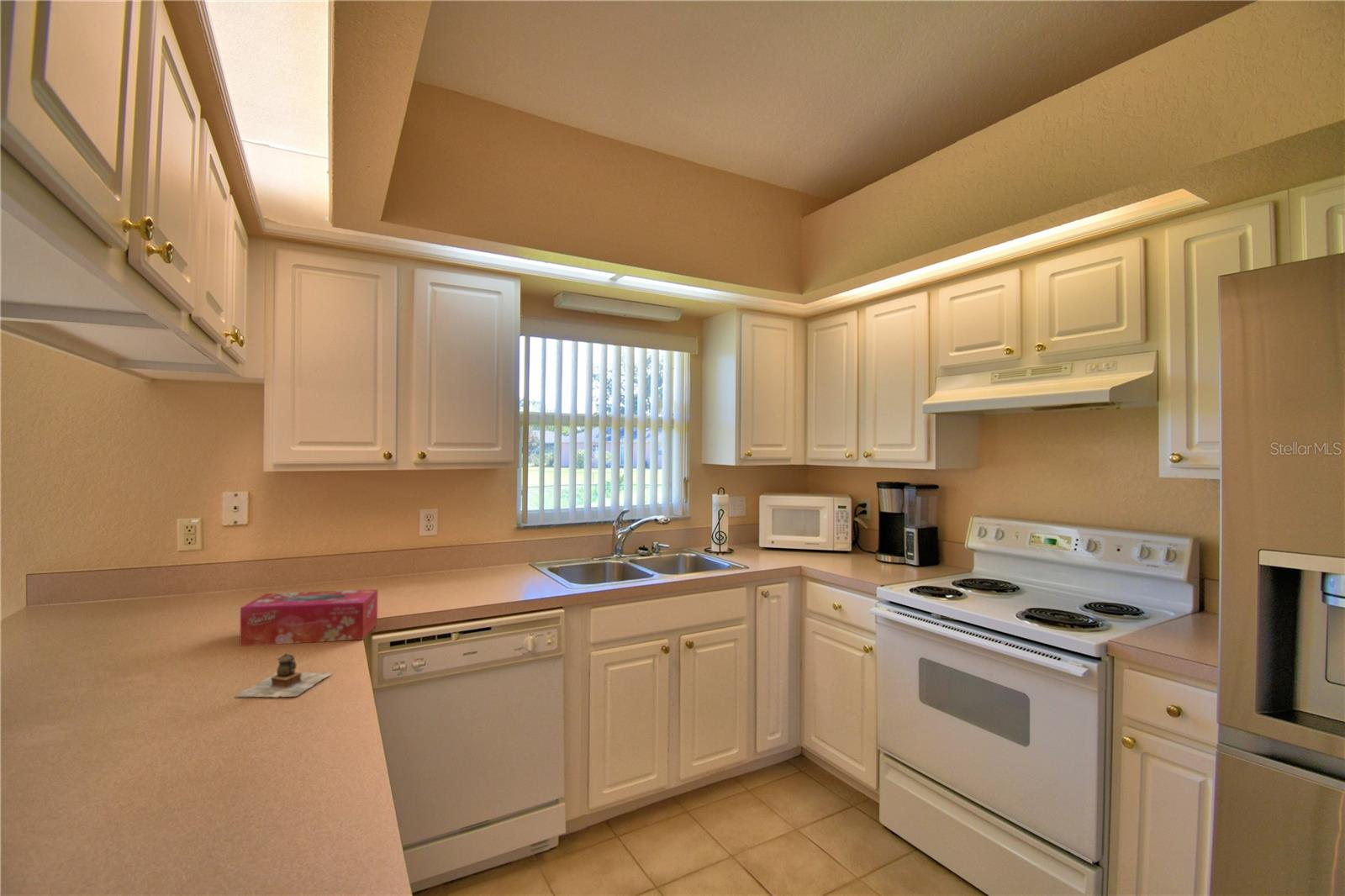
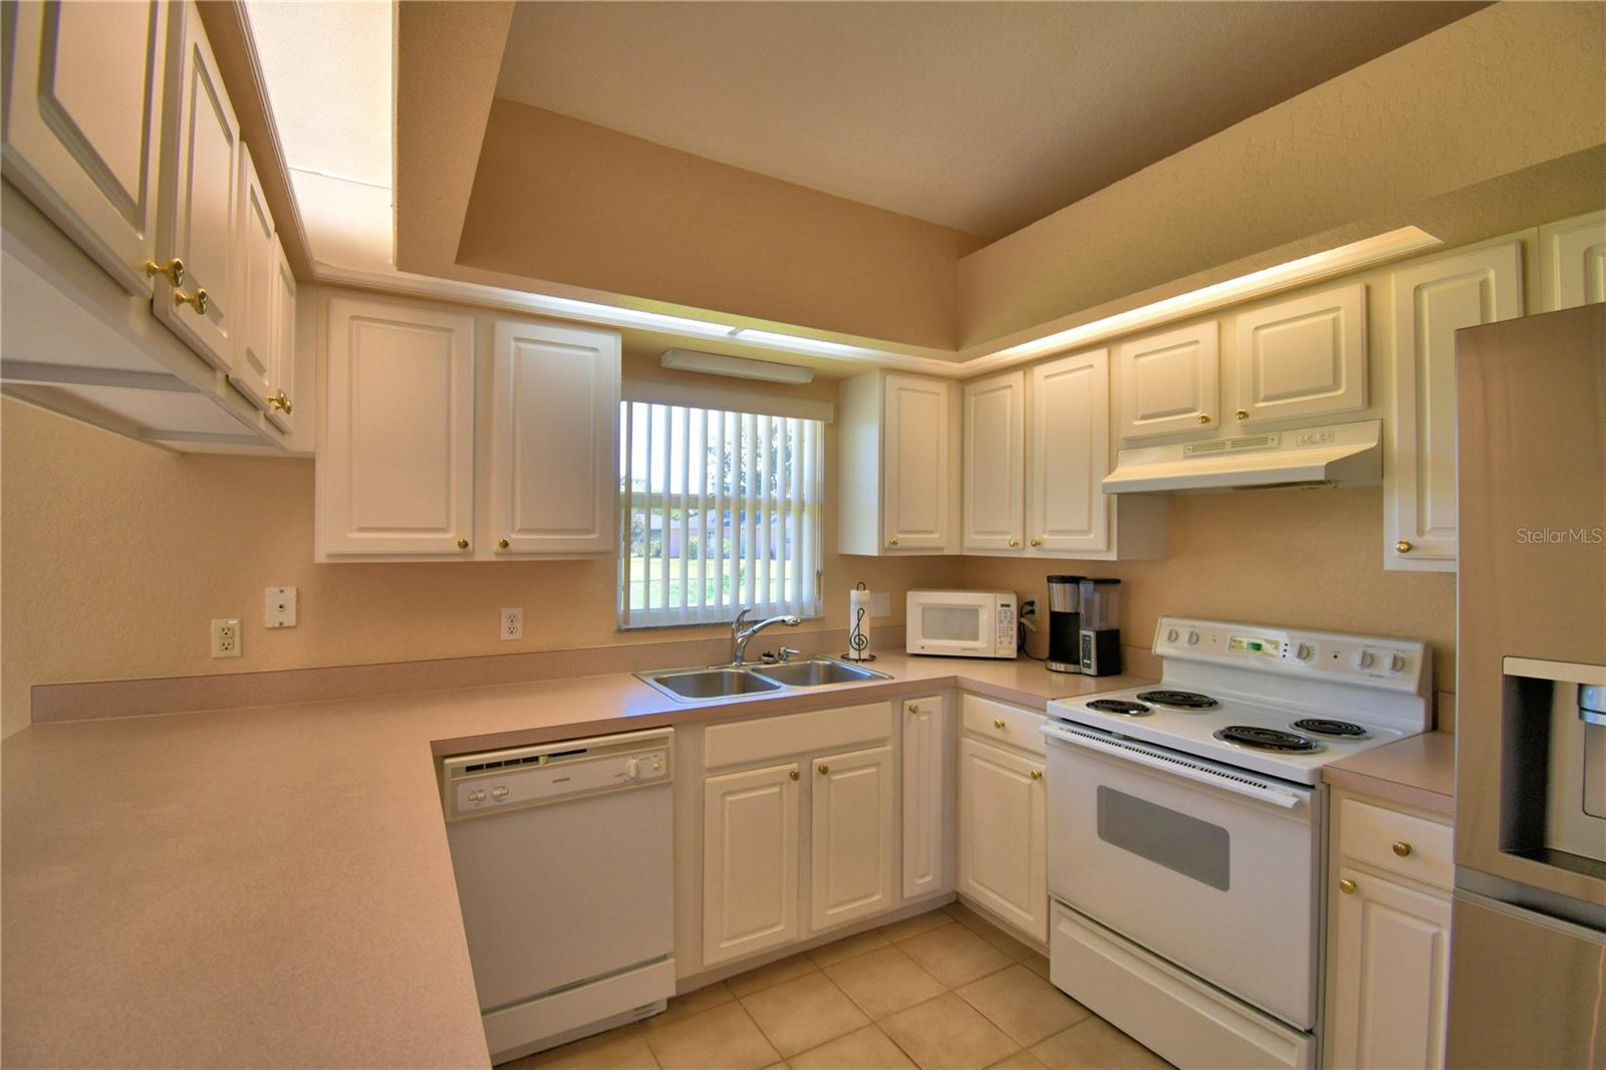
- teapot [235,652,333,698]
- tissue box [239,588,378,647]
